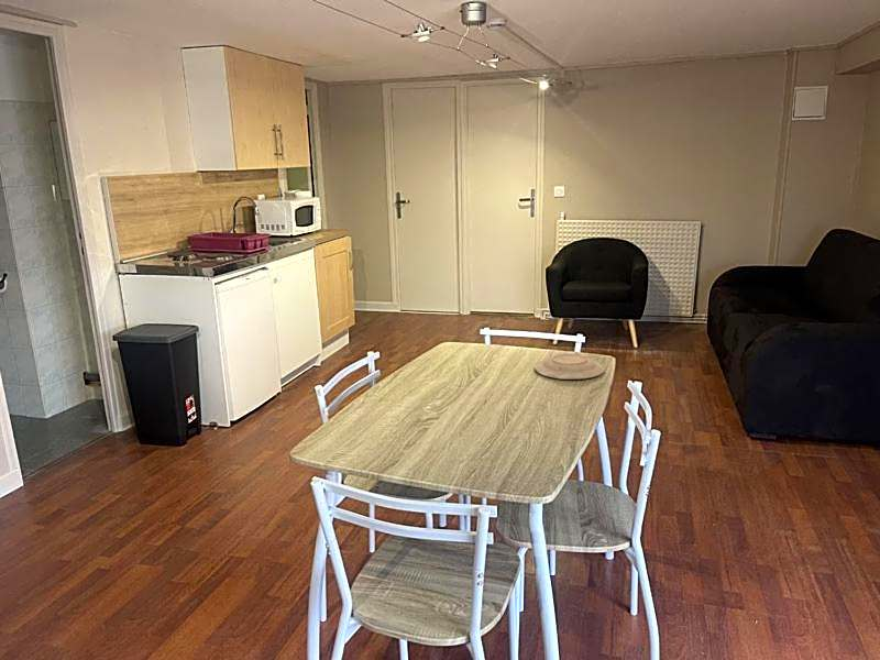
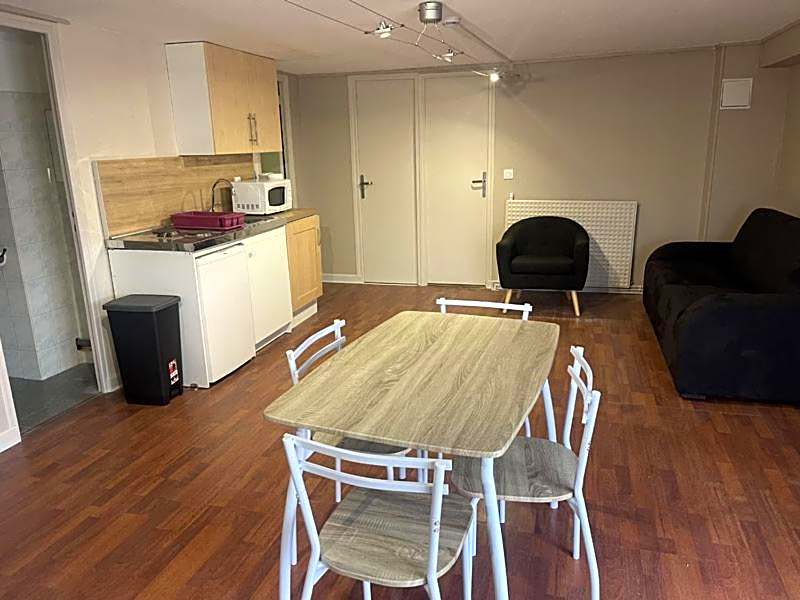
- plate [534,353,606,381]
